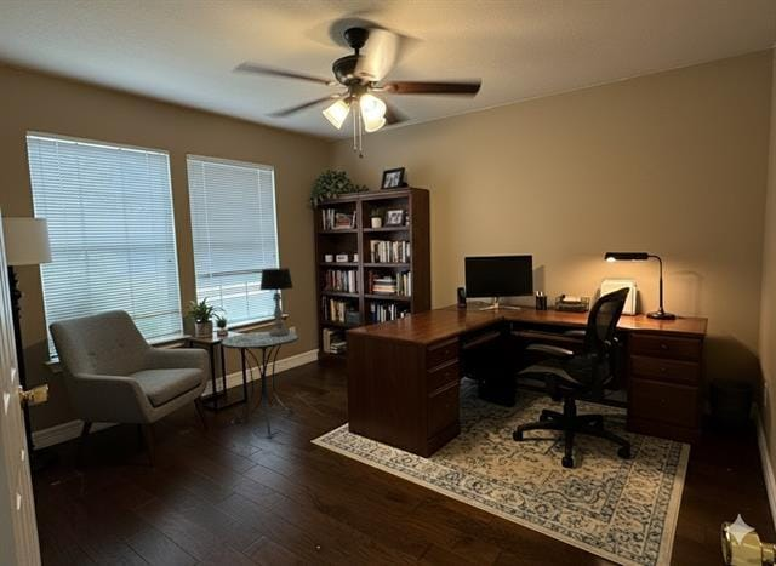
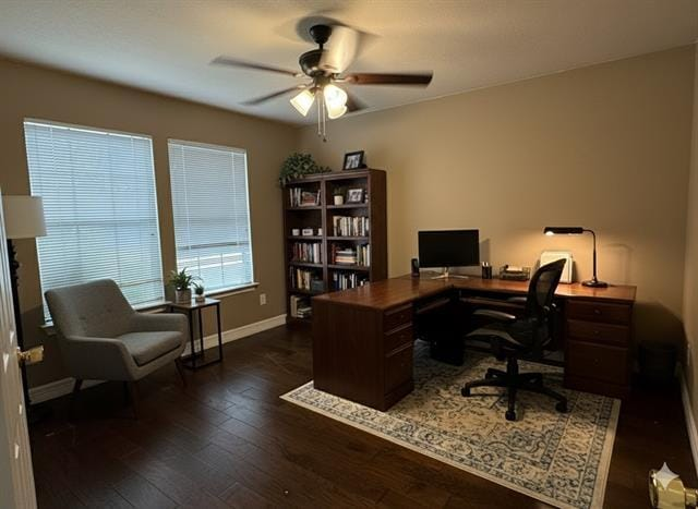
- side table [219,331,299,439]
- table lamp [258,267,295,336]
